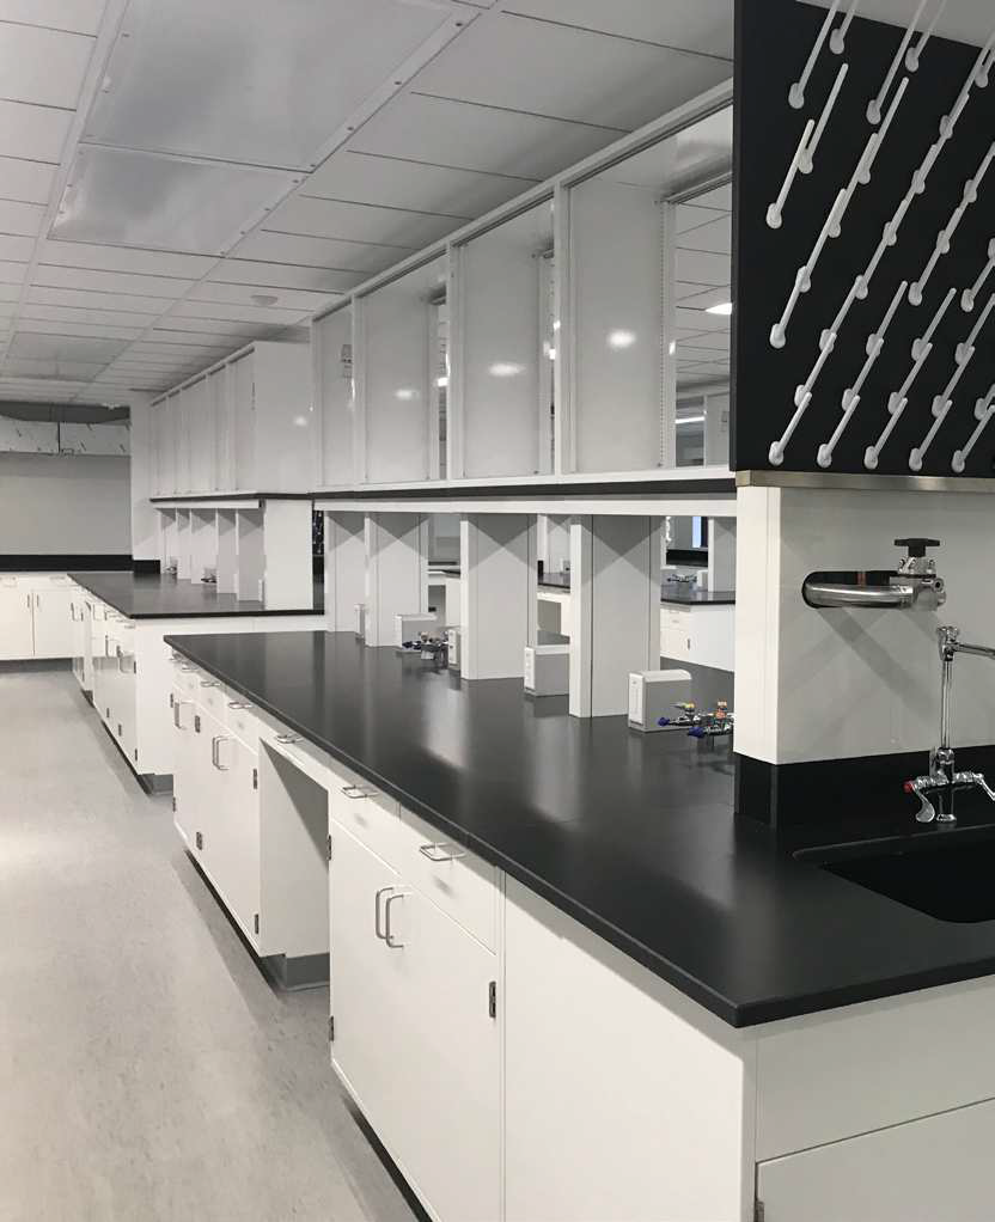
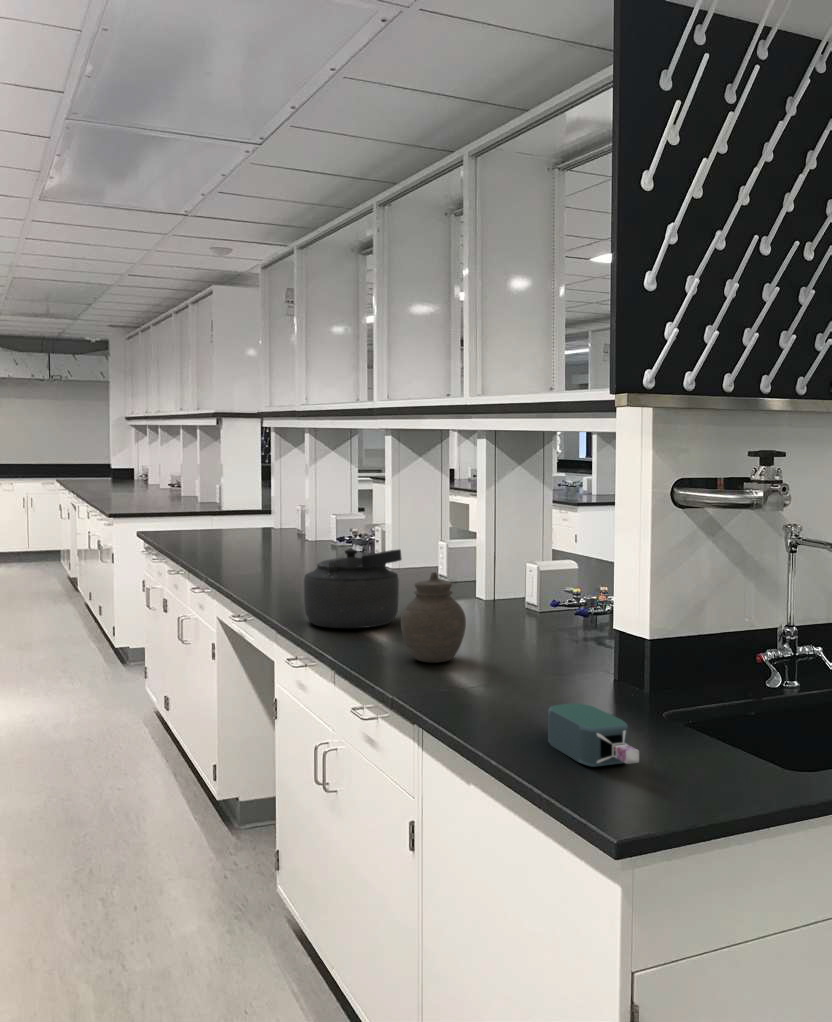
+ jar [400,571,467,664]
+ bottle [547,703,640,768]
+ kettle [303,548,403,629]
